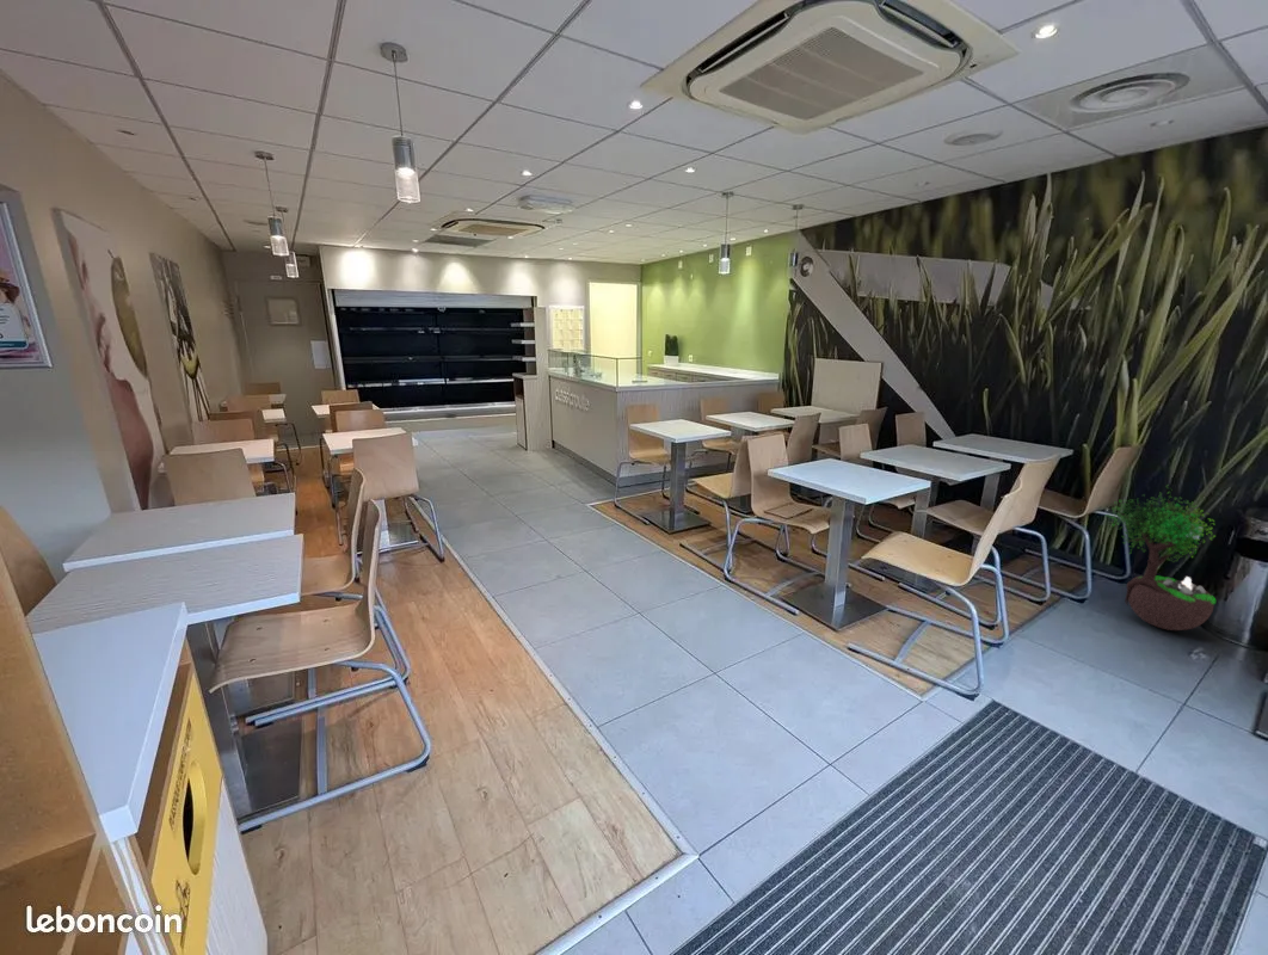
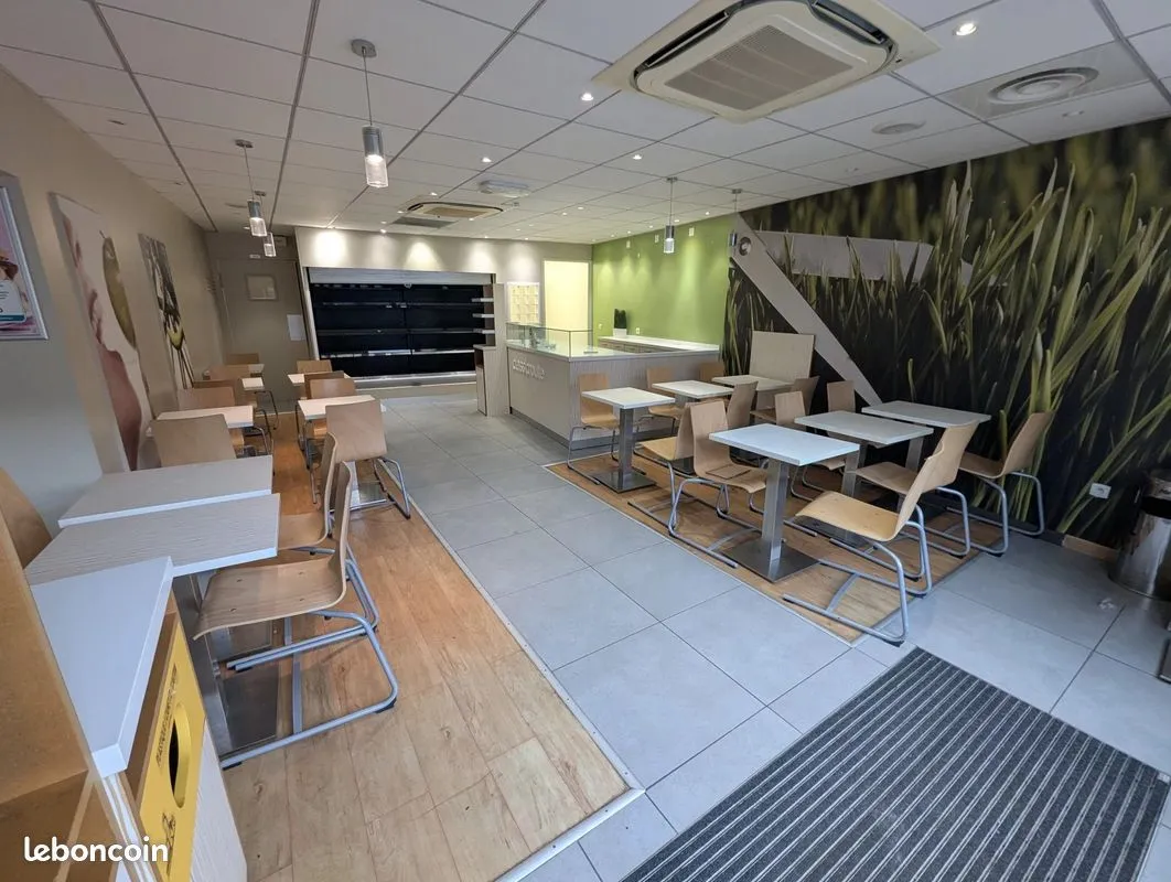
- potted tree [1106,483,1217,631]
